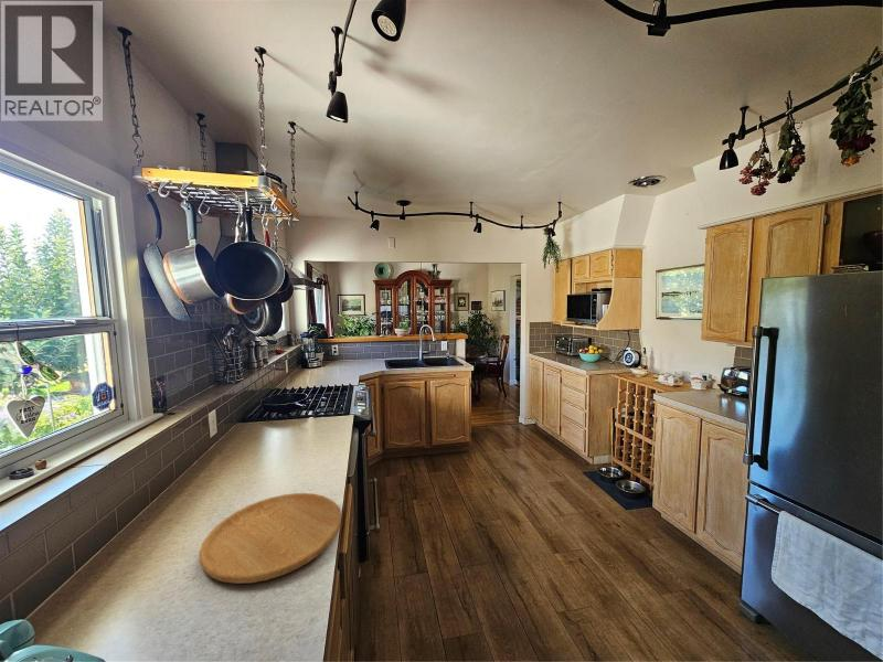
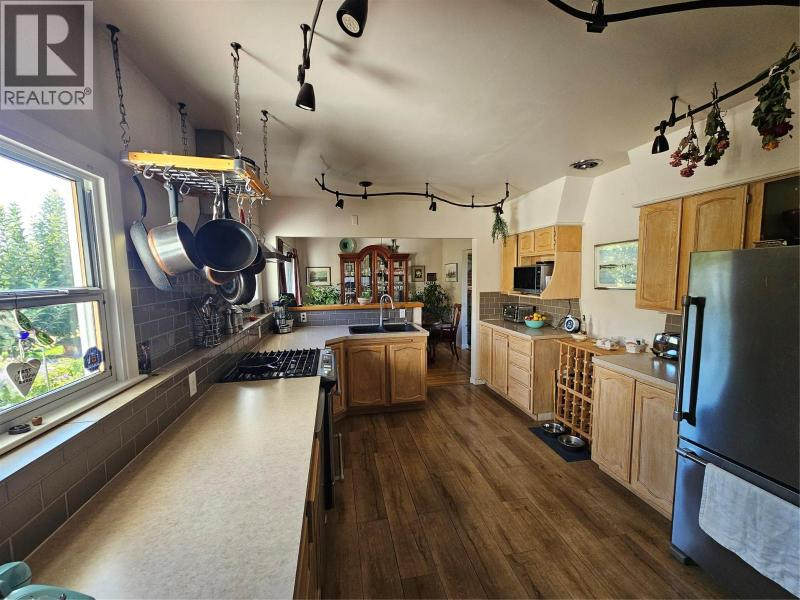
- cutting board [199,492,342,585]
